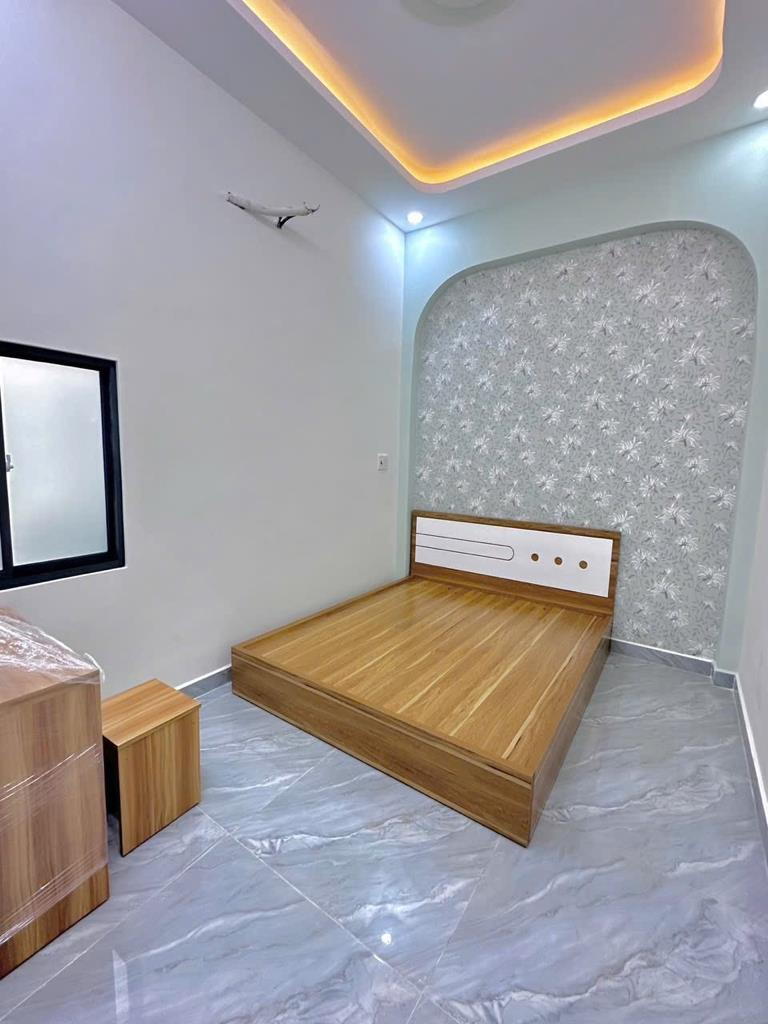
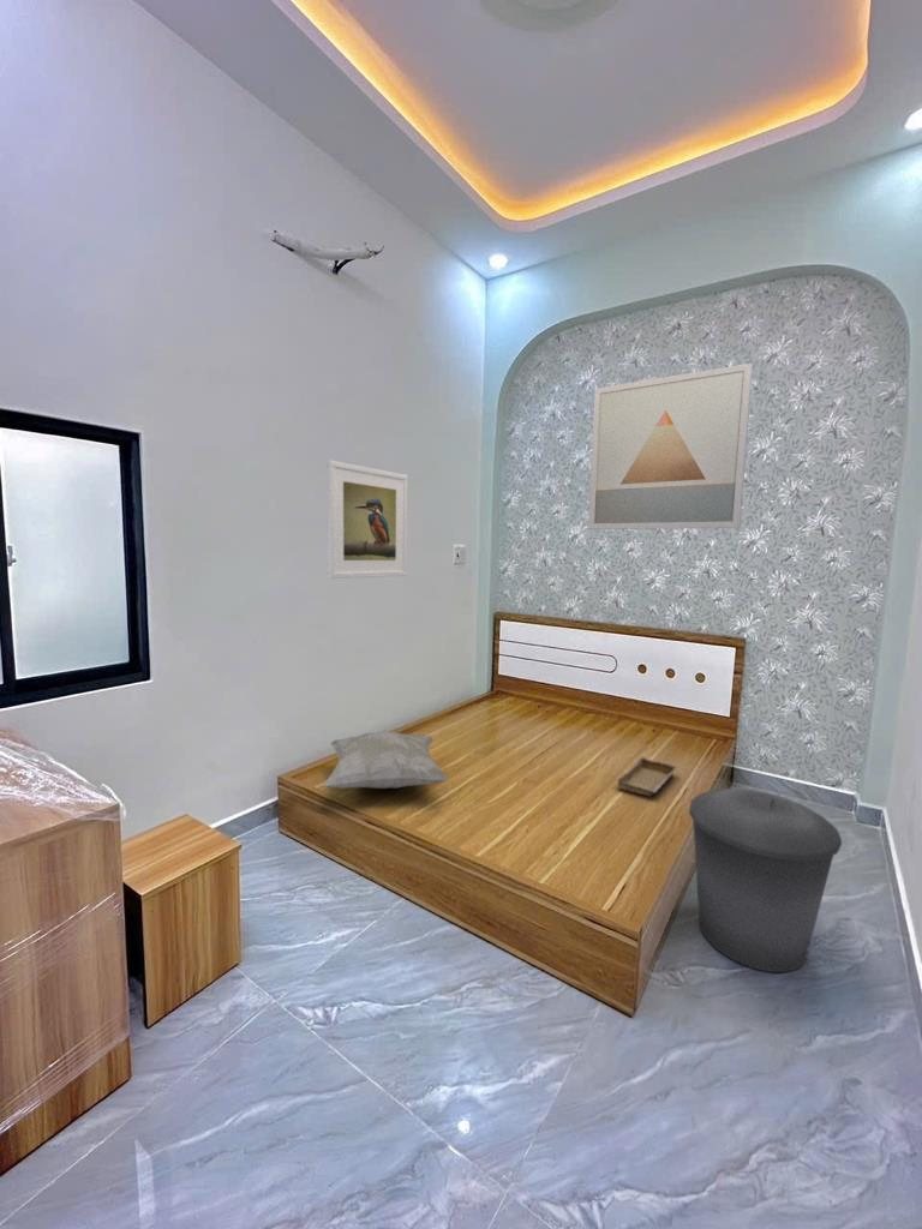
+ decorative pillow [323,731,449,790]
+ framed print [325,460,408,580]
+ trash can [688,787,843,973]
+ tray [615,755,679,798]
+ wall art [587,362,754,530]
